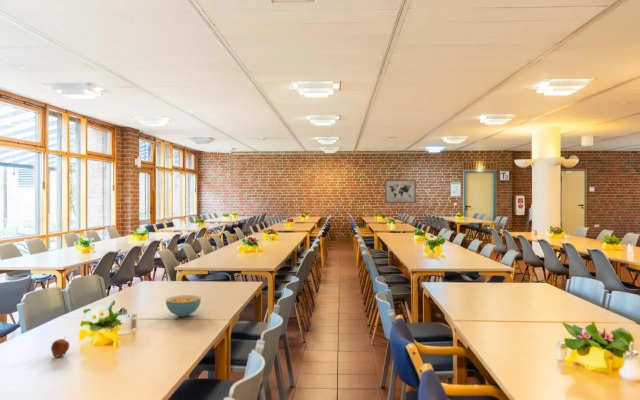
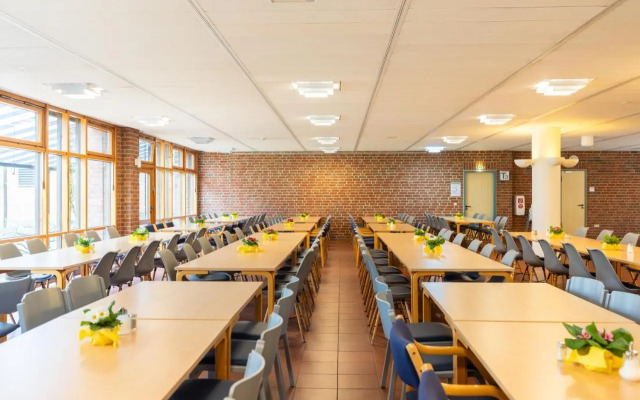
- fruit [50,336,70,358]
- wall art [384,179,417,204]
- cereal bowl [165,294,202,318]
